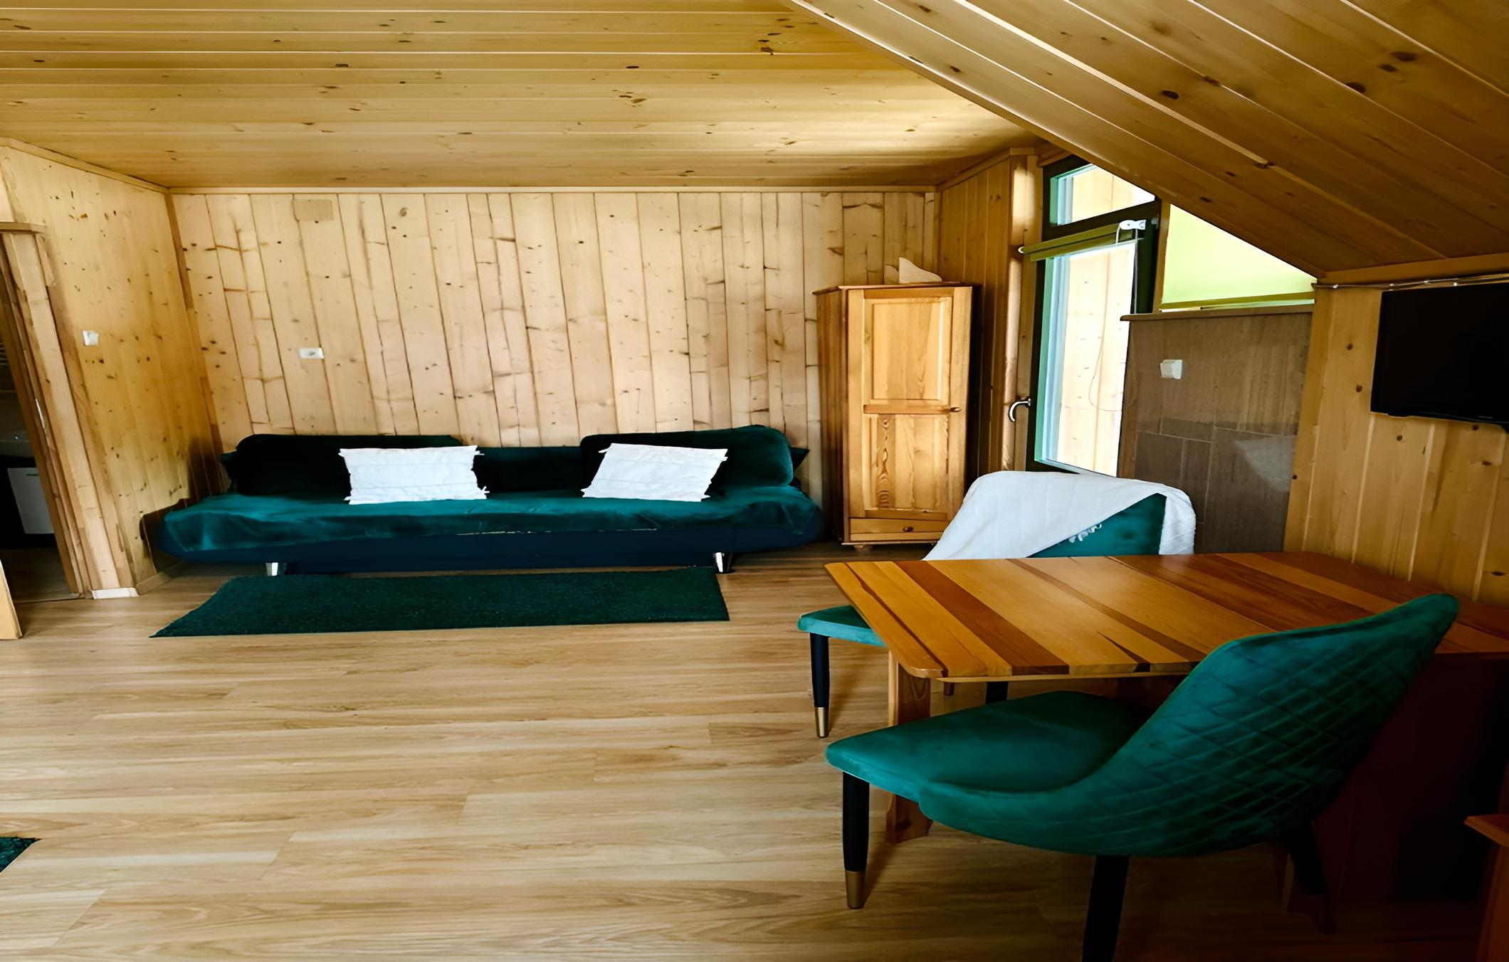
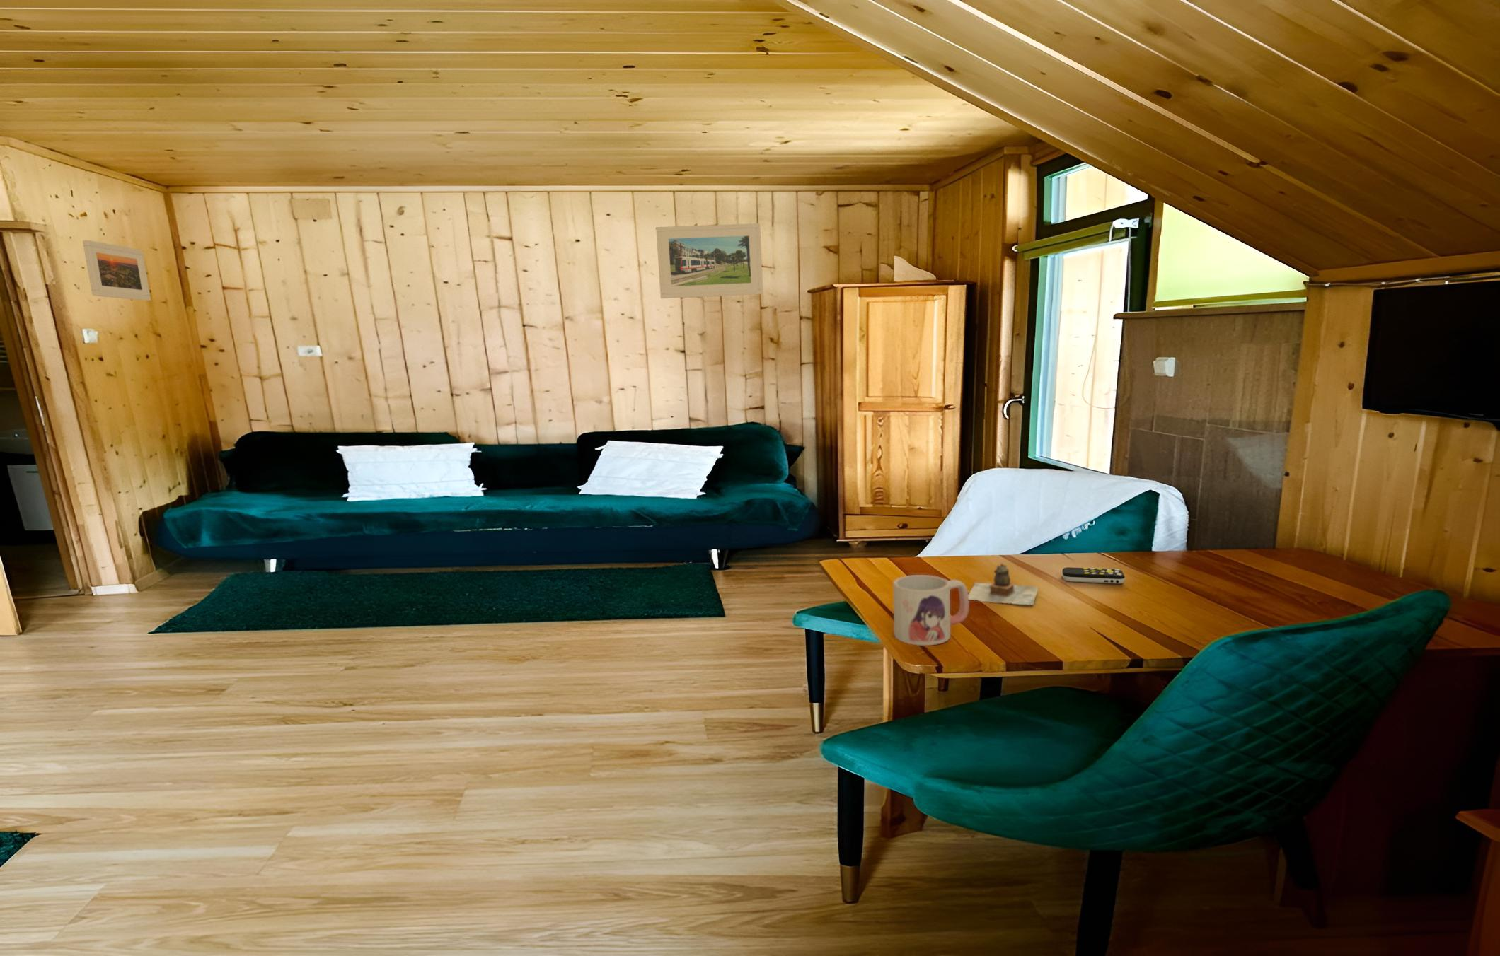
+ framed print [655,223,763,299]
+ mug [892,575,970,647]
+ remote control [1062,566,1126,585]
+ teapot [968,563,1039,606]
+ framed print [82,239,151,302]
